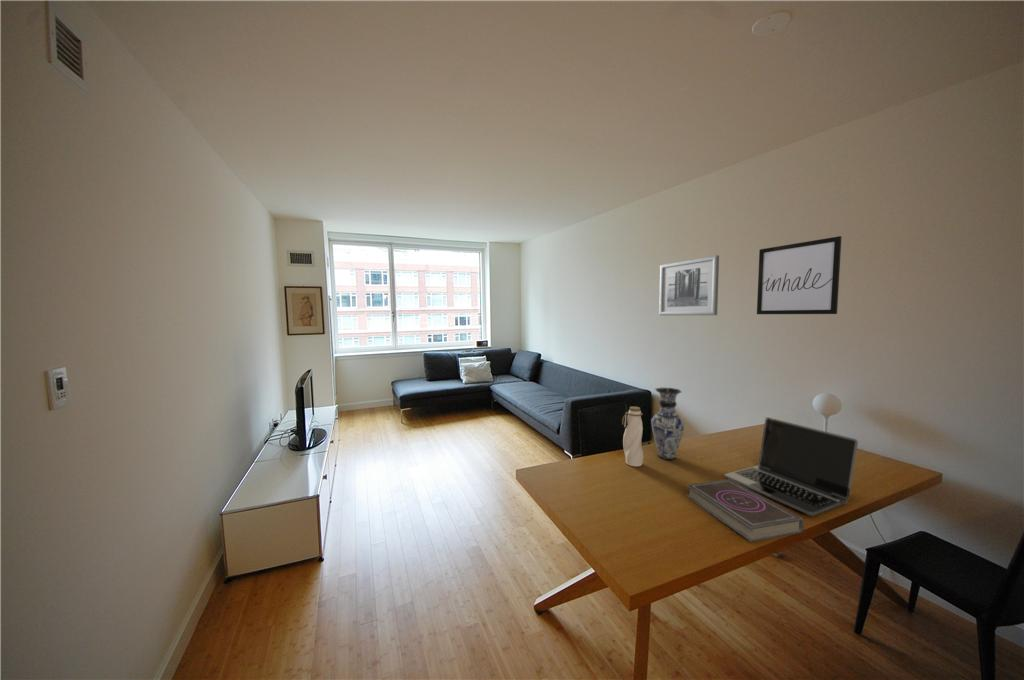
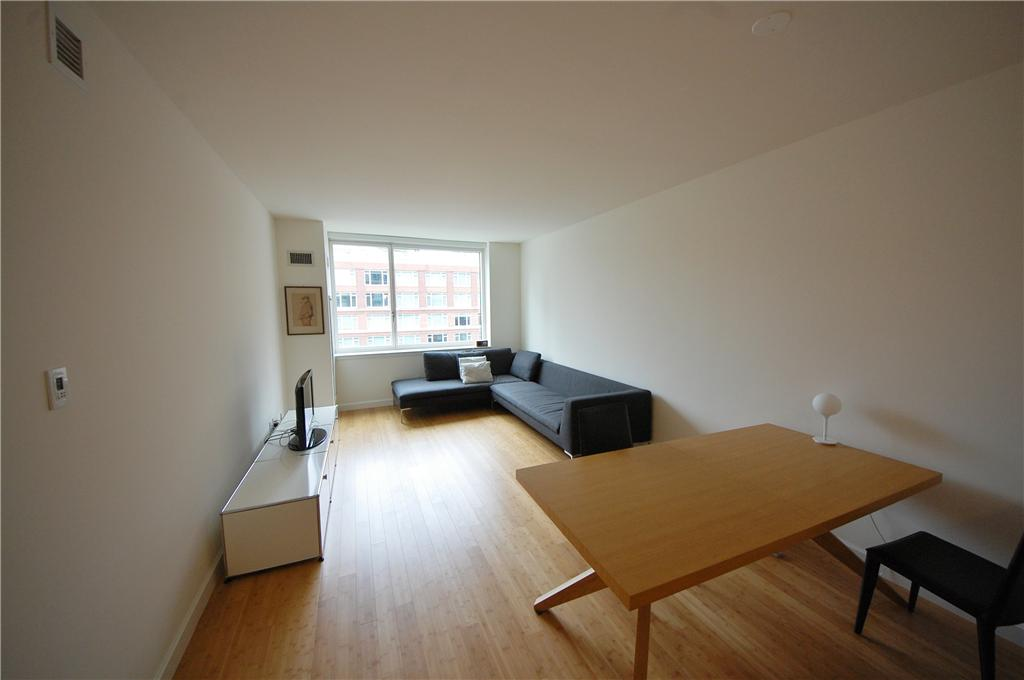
- wall art [658,254,720,316]
- vase [650,387,685,461]
- water bottle [621,406,644,467]
- book [685,479,805,543]
- laptop [723,416,859,517]
- wall art [756,235,843,315]
